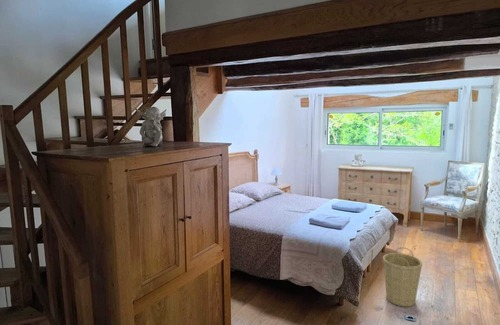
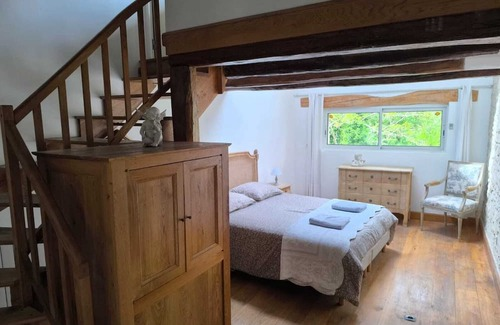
- basket [382,246,423,308]
